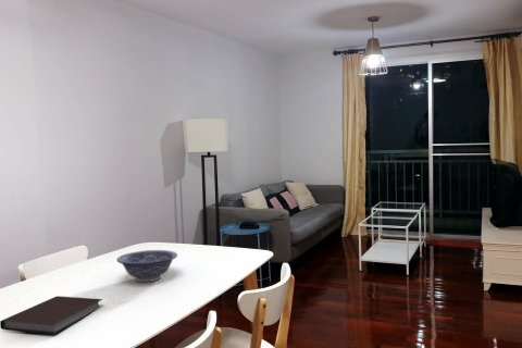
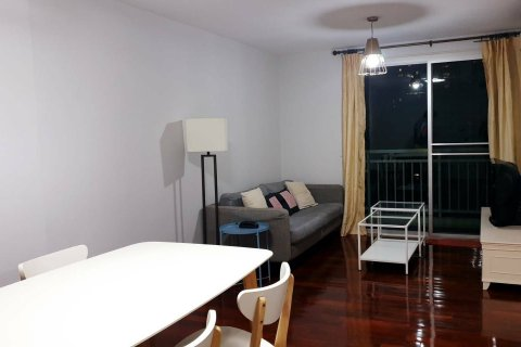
- notebook [0,295,103,336]
- decorative bowl [115,249,178,283]
